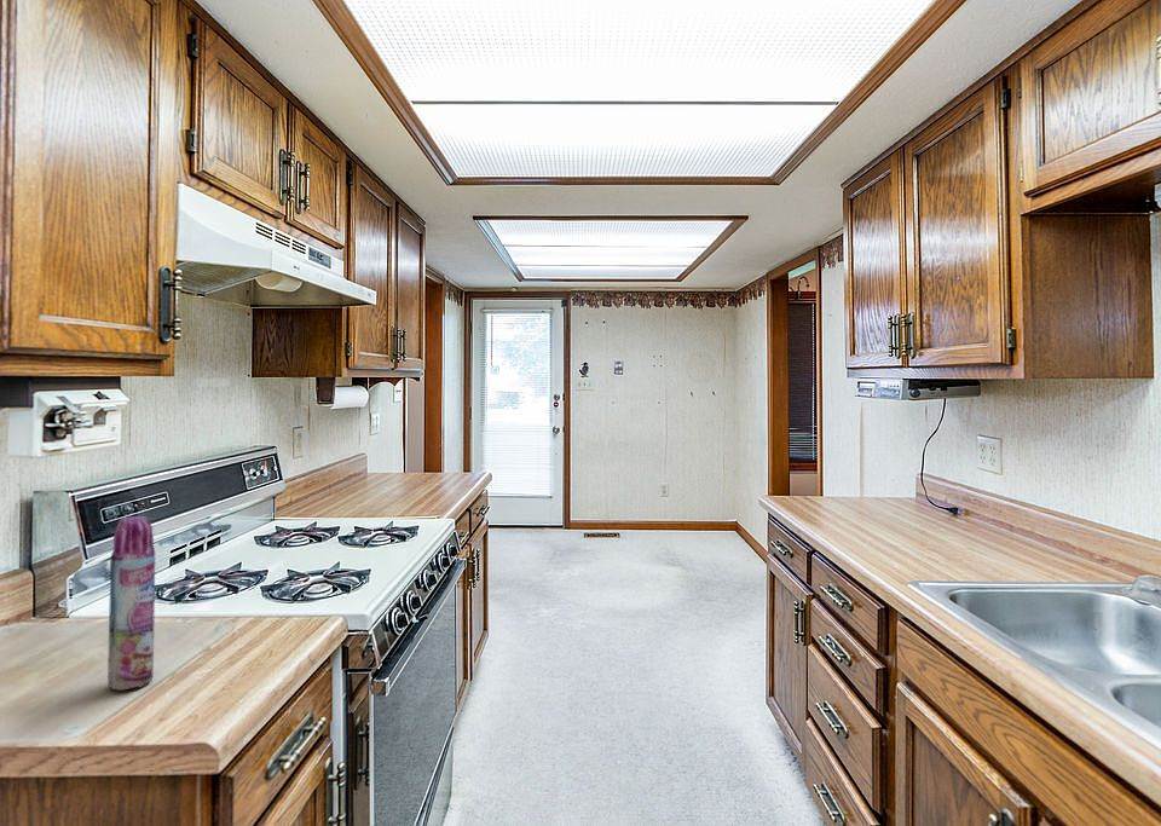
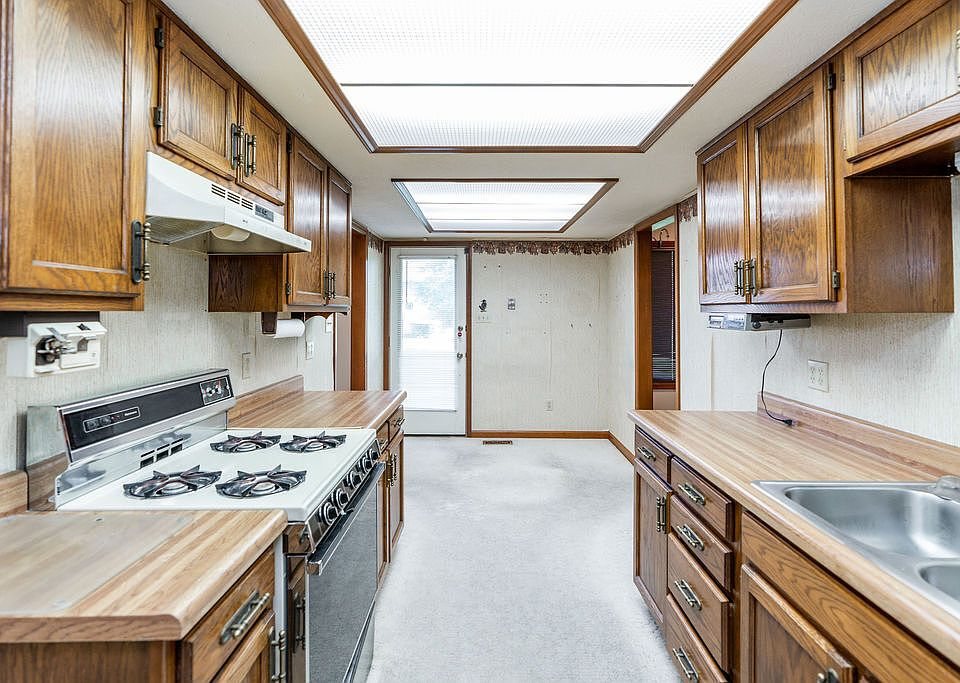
- whipped cream can [106,515,156,692]
